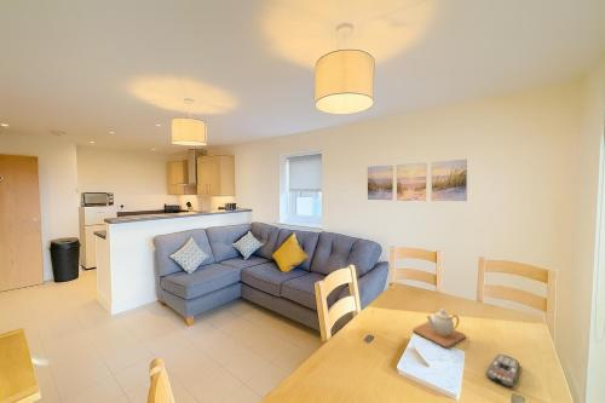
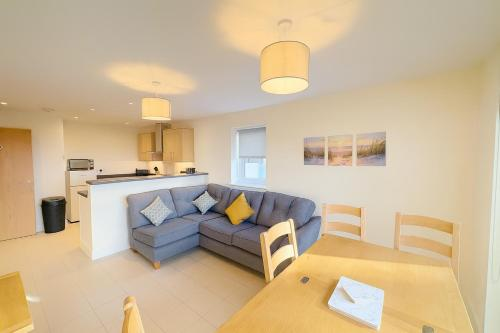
- teapot [411,307,467,349]
- remote control [484,353,520,388]
